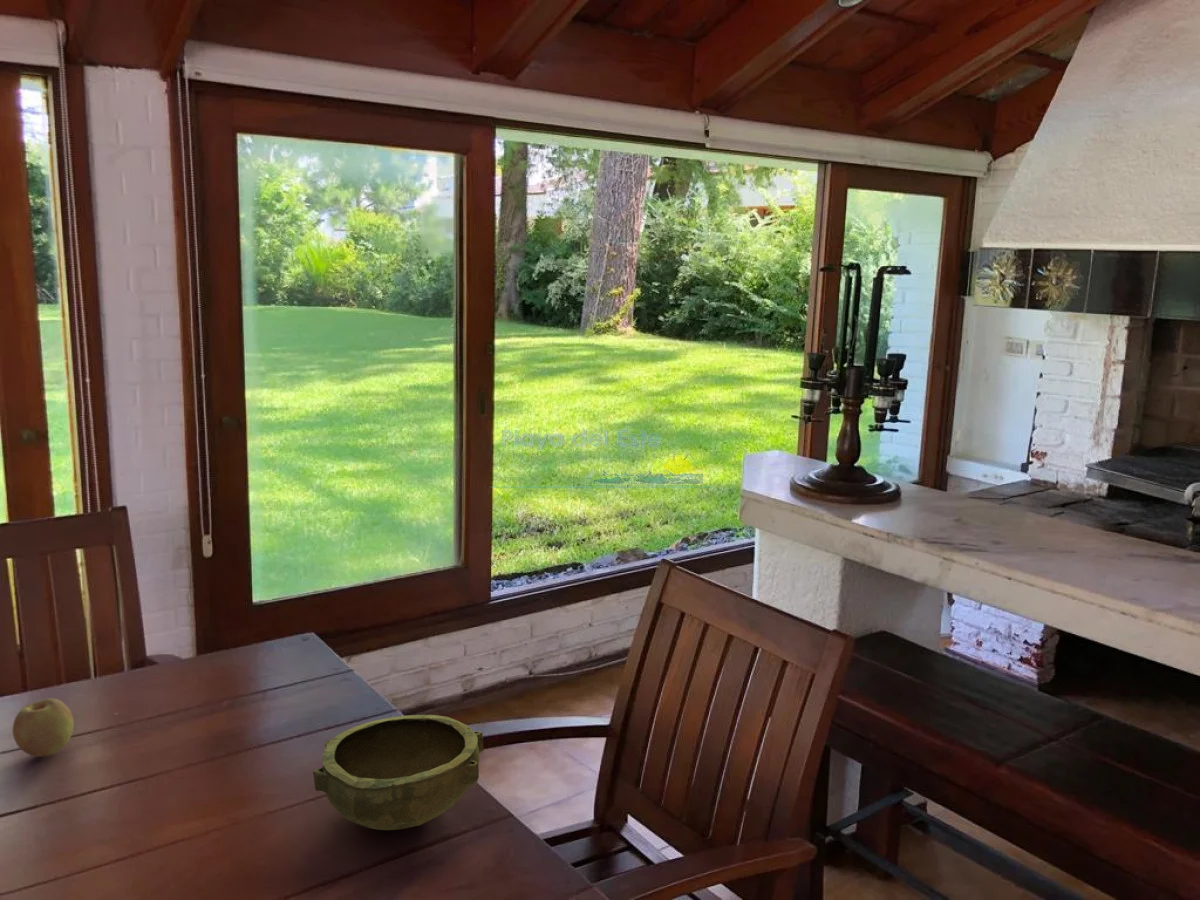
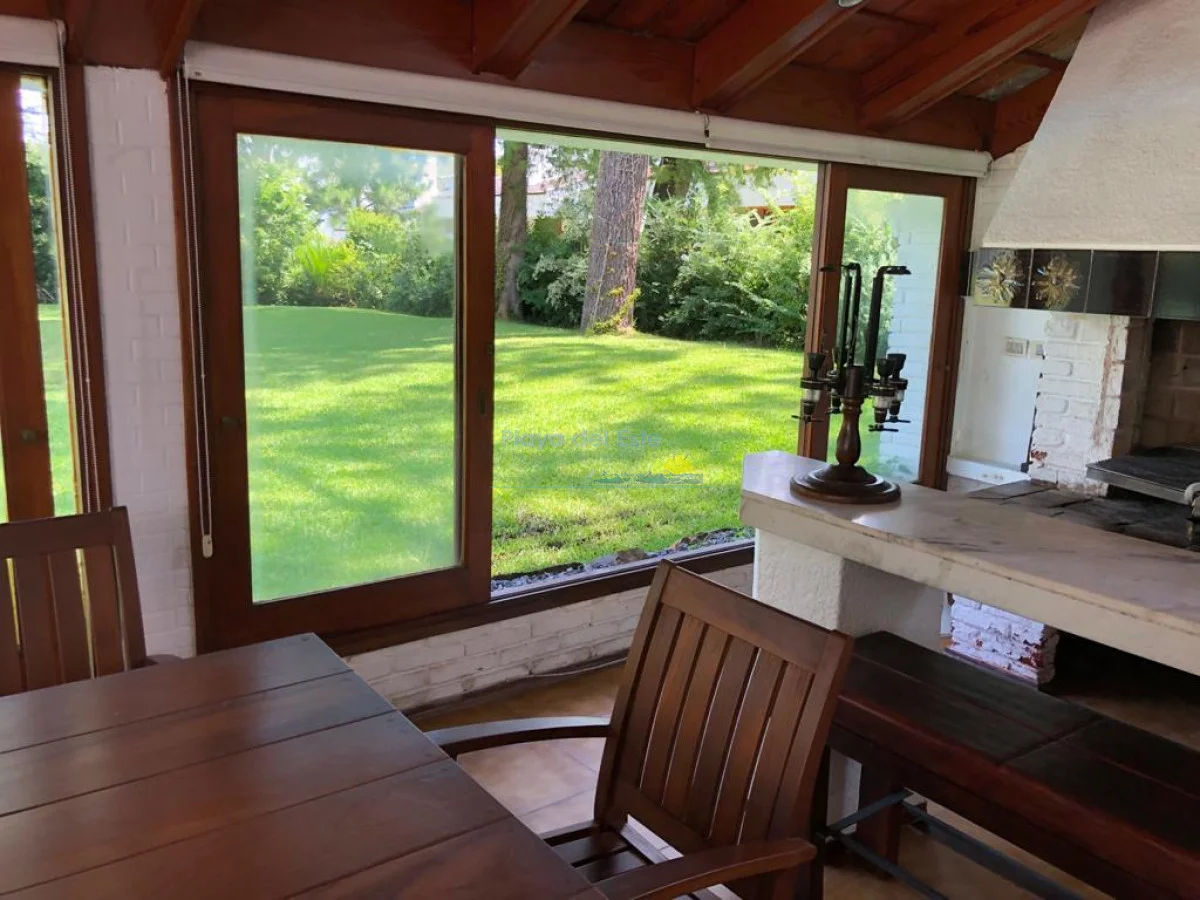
- bowl [312,714,485,831]
- fruit [12,697,75,758]
